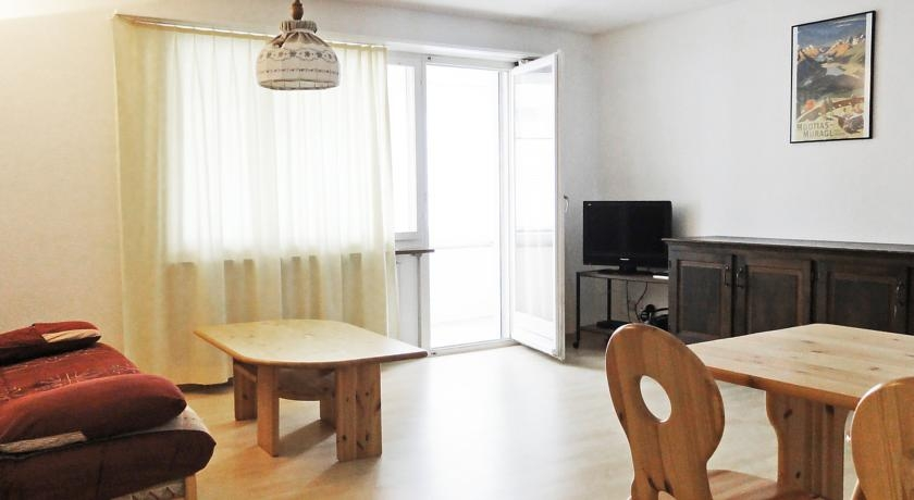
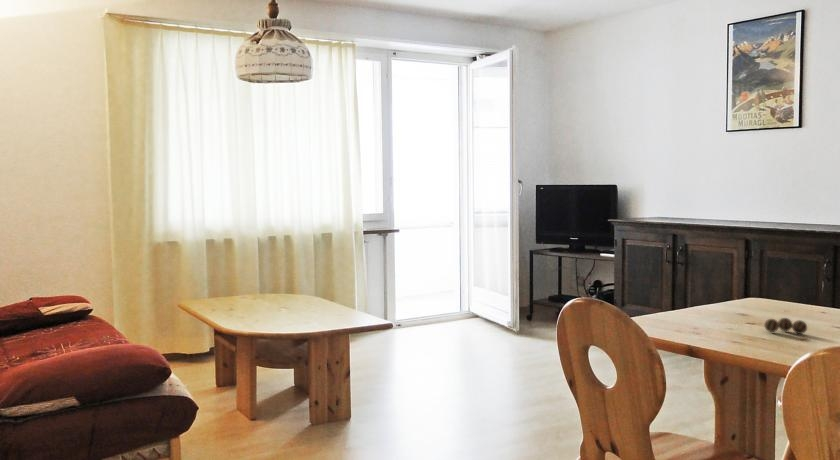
+ decorative ball [763,317,808,335]
